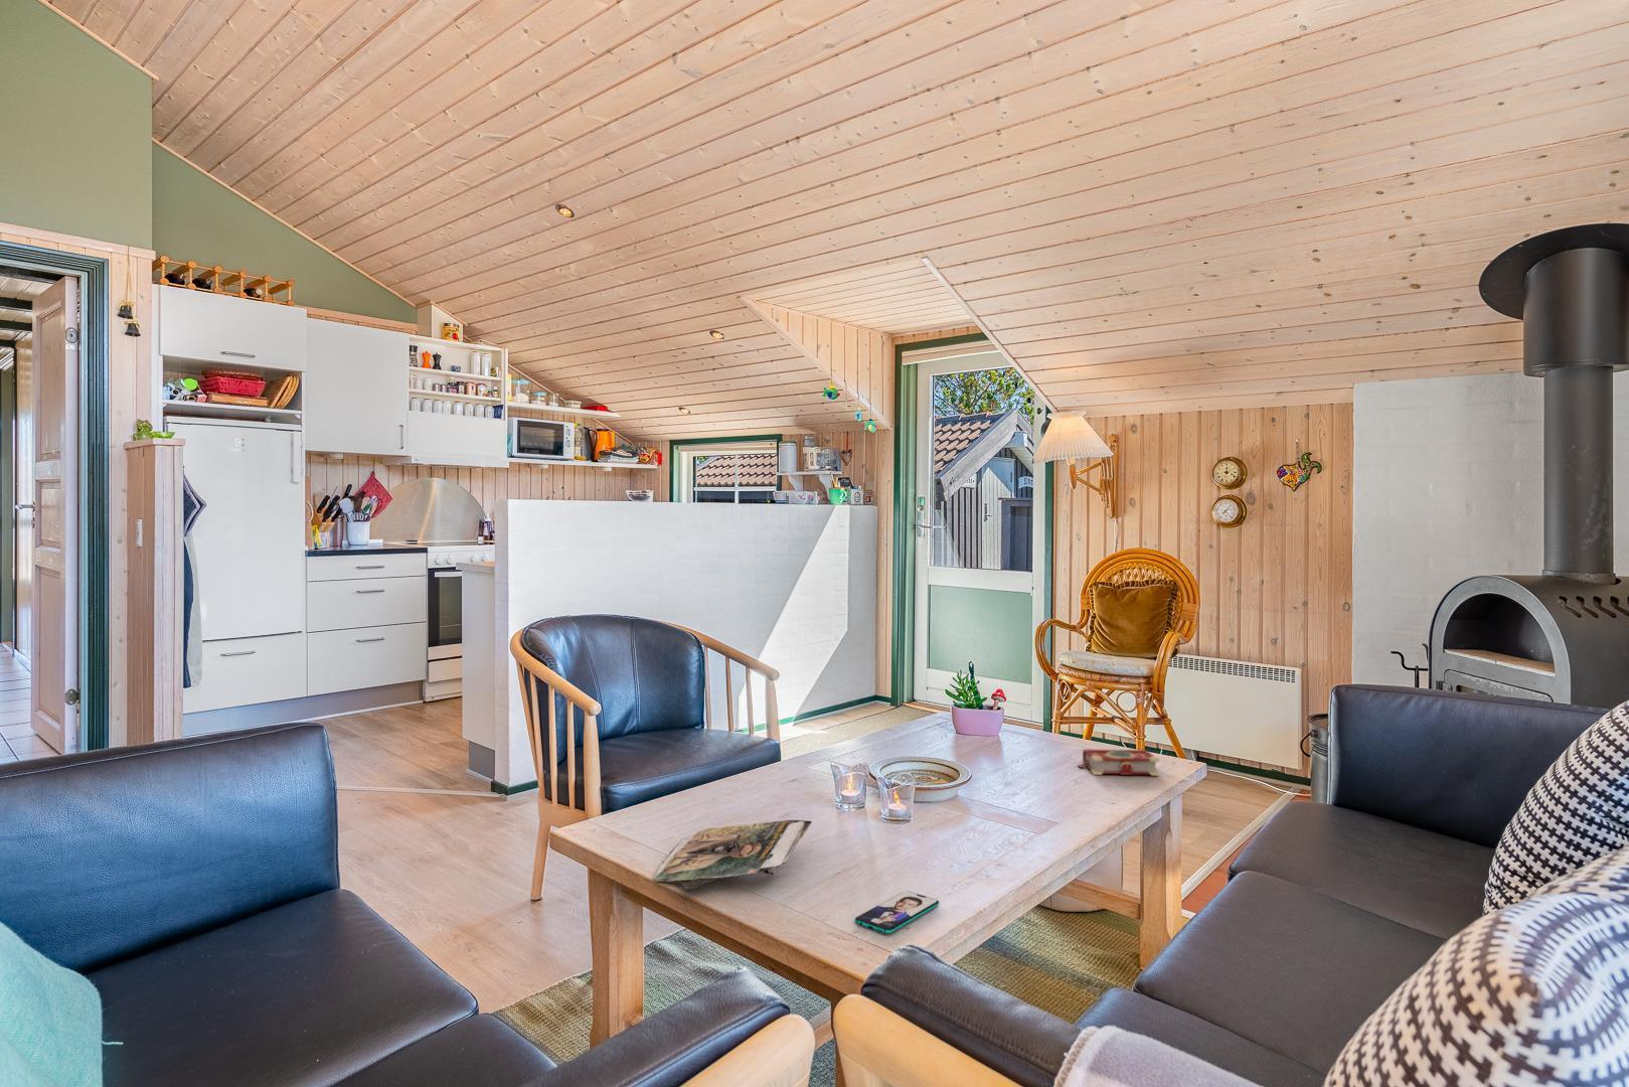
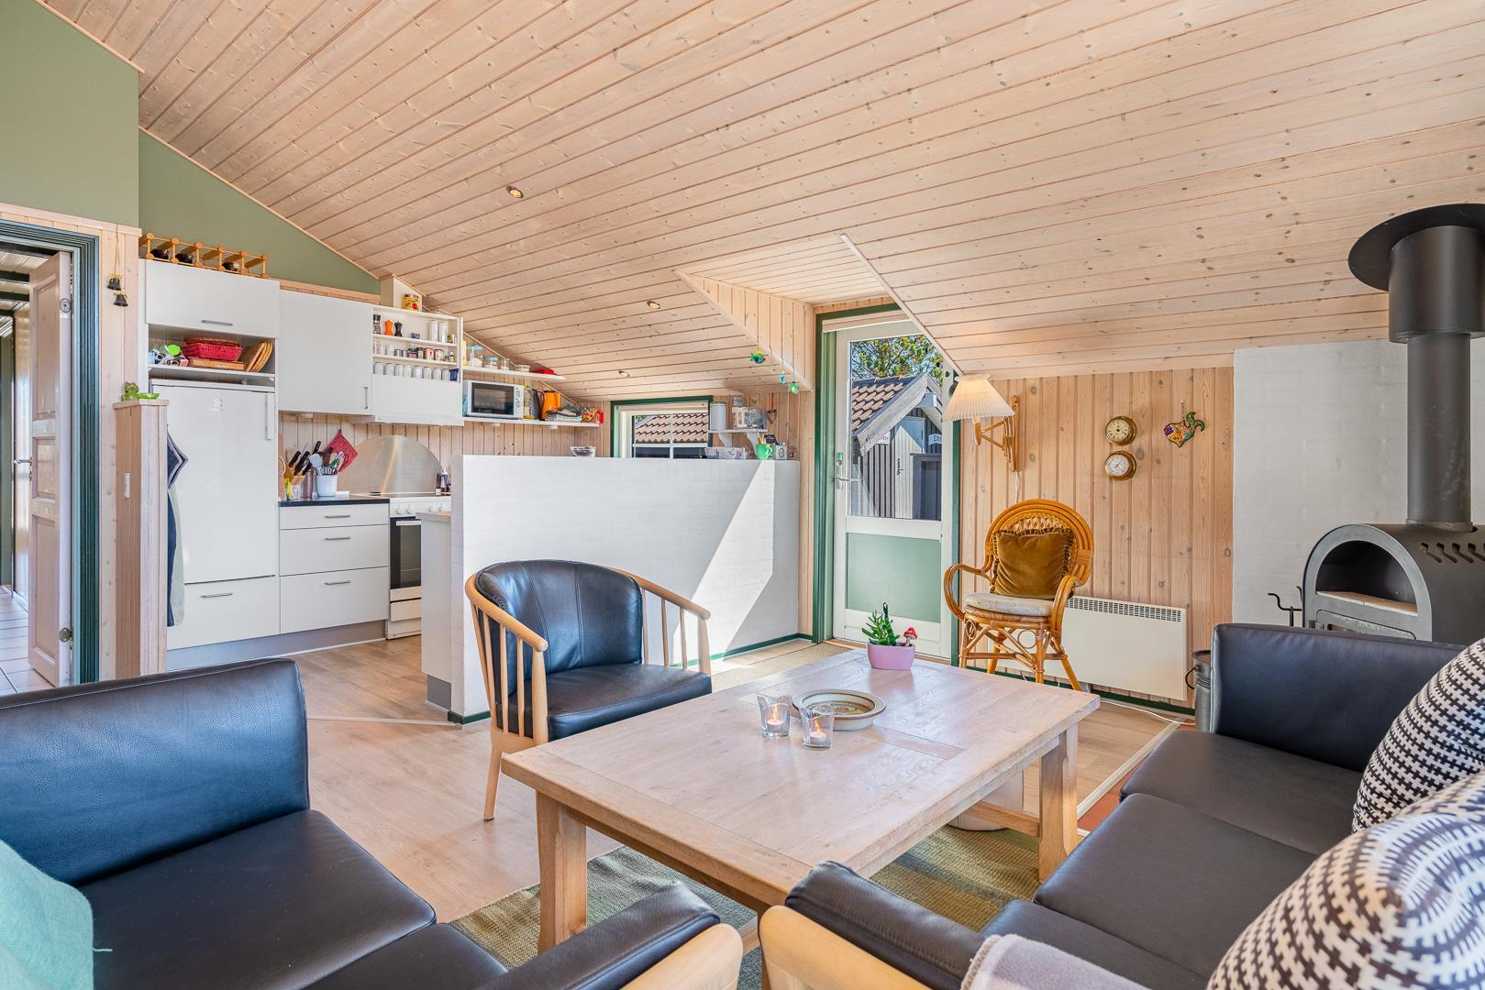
- magazine [653,819,813,890]
- book [1077,749,1160,776]
- smartphone [854,890,940,935]
